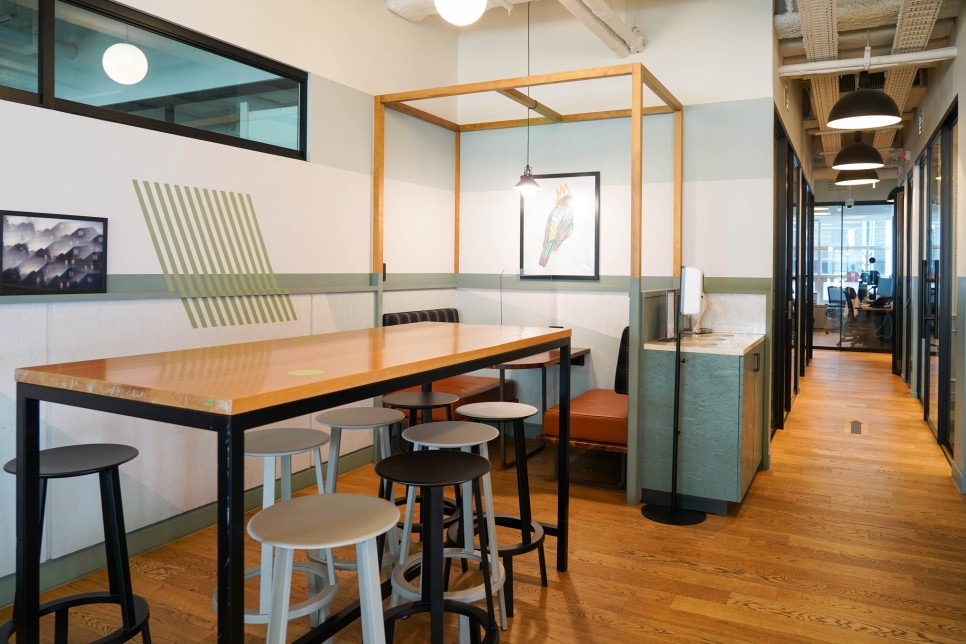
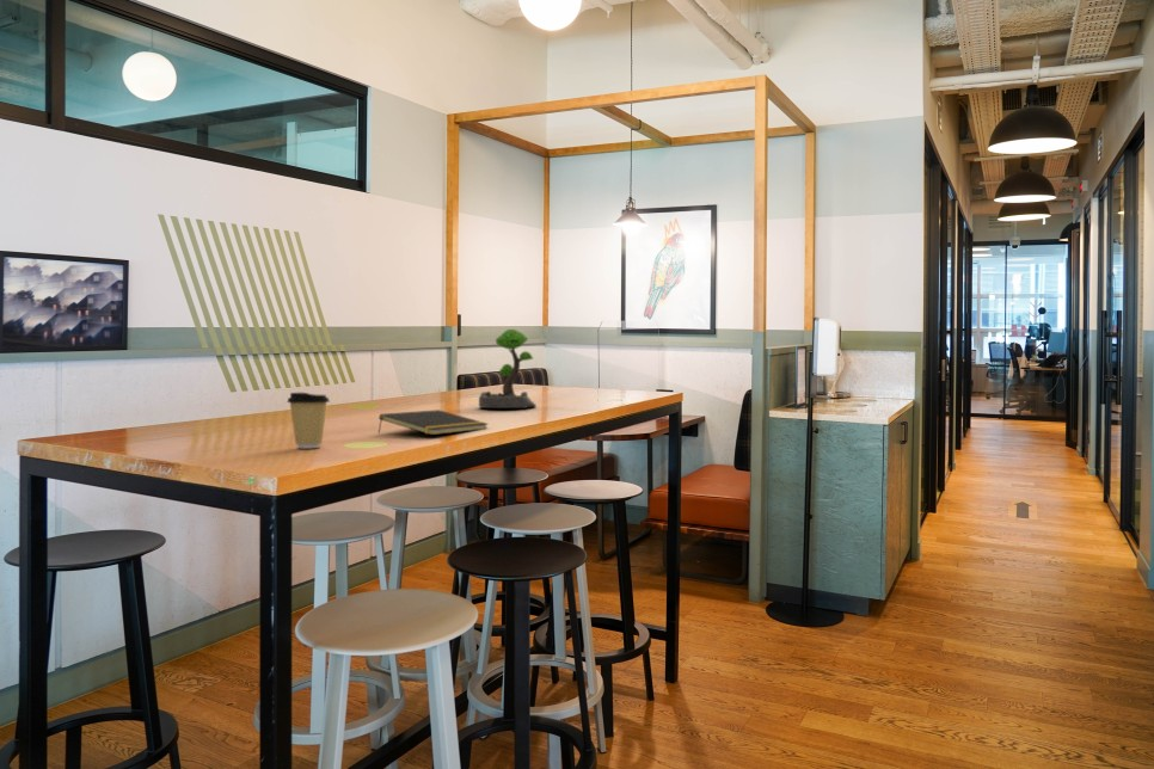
+ plant [478,328,538,410]
+ notepad [377,408,490,436]
+ coffee cup [286,392,331,449]
